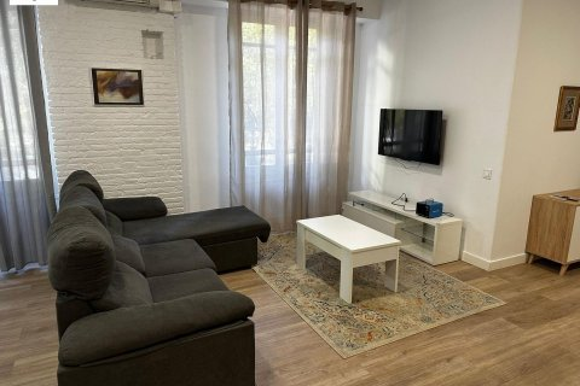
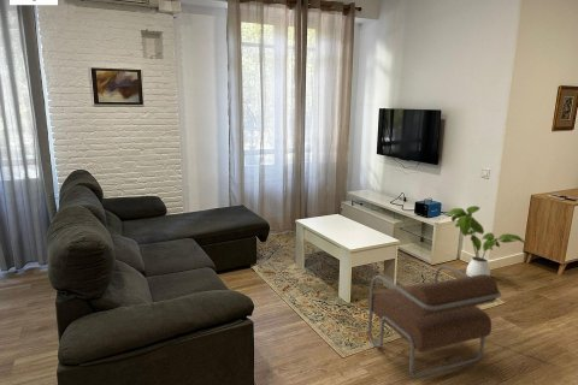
+ armchair [366,263,502,379]
+ house plant [446,205,527,277]
